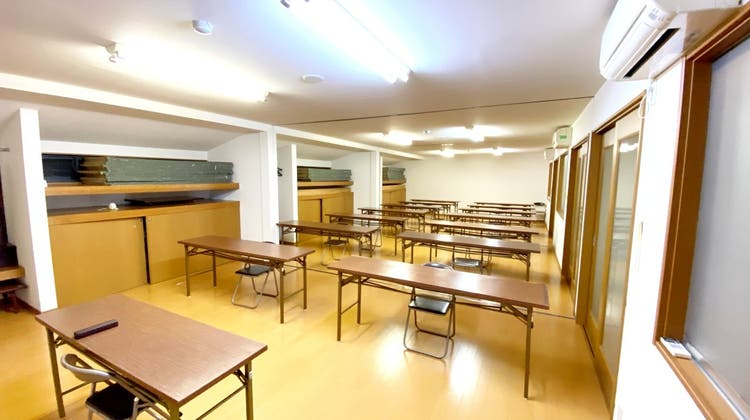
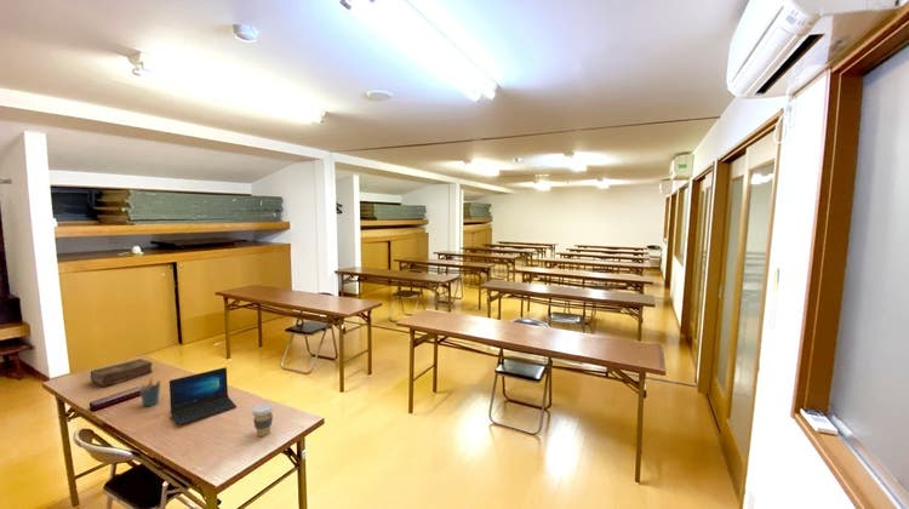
+ laptop [168,366,238,427]
+ coffee cup [251,404,275,437]
+ book [90,358,154,388]
+ pen holder [137,378,162,407]
